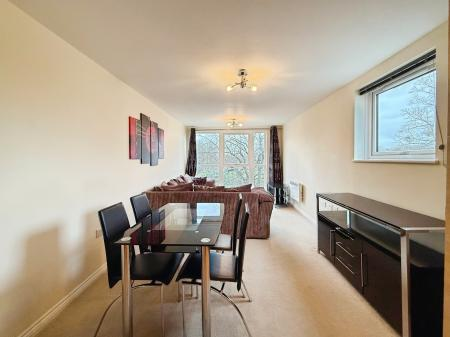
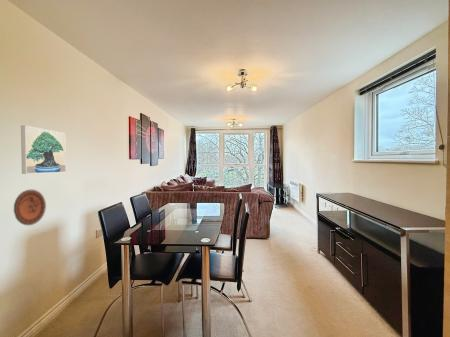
+ decorative plate [13,189,47,226]
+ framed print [20,125,67,175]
